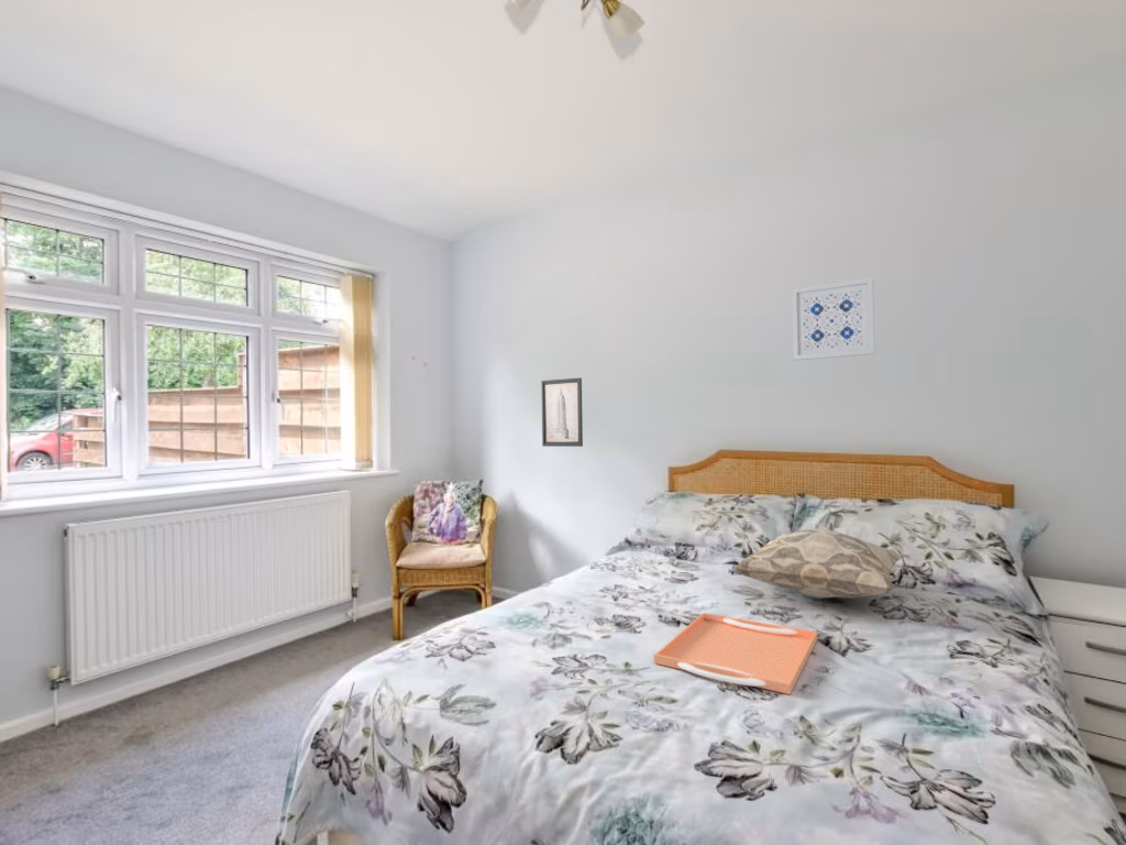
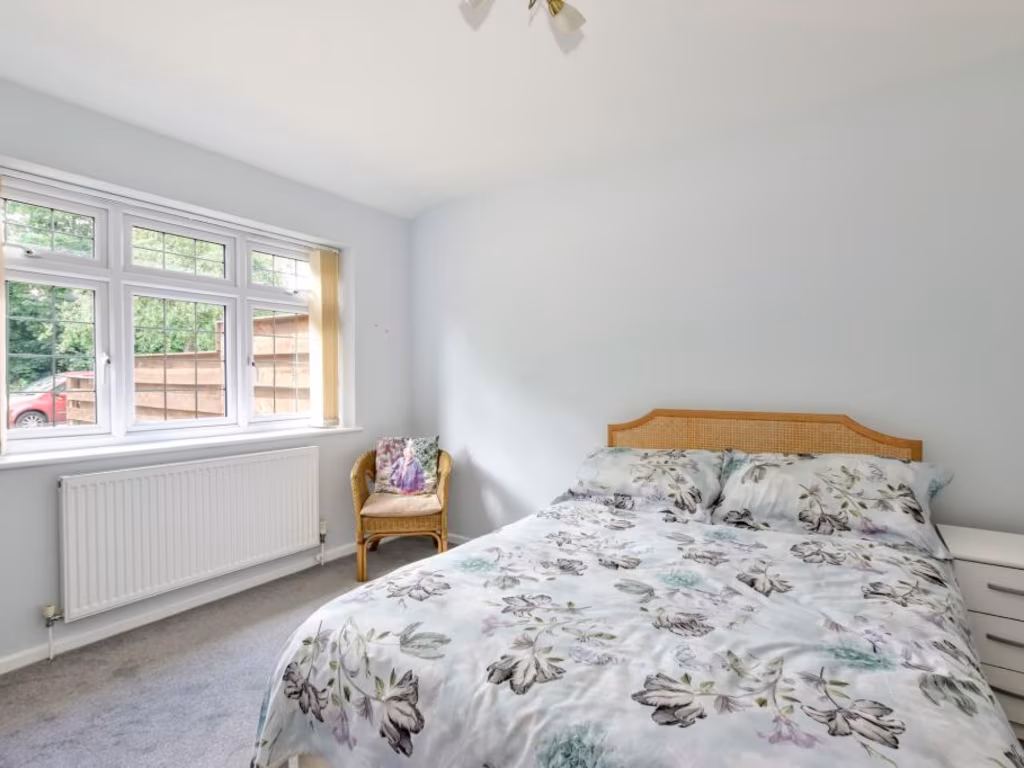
- decorative pillow [731,527,904,600]
- serving tray [653,612,818,695]
- wall art [540,376,584,448]
- wall art [791,277,875,361]
